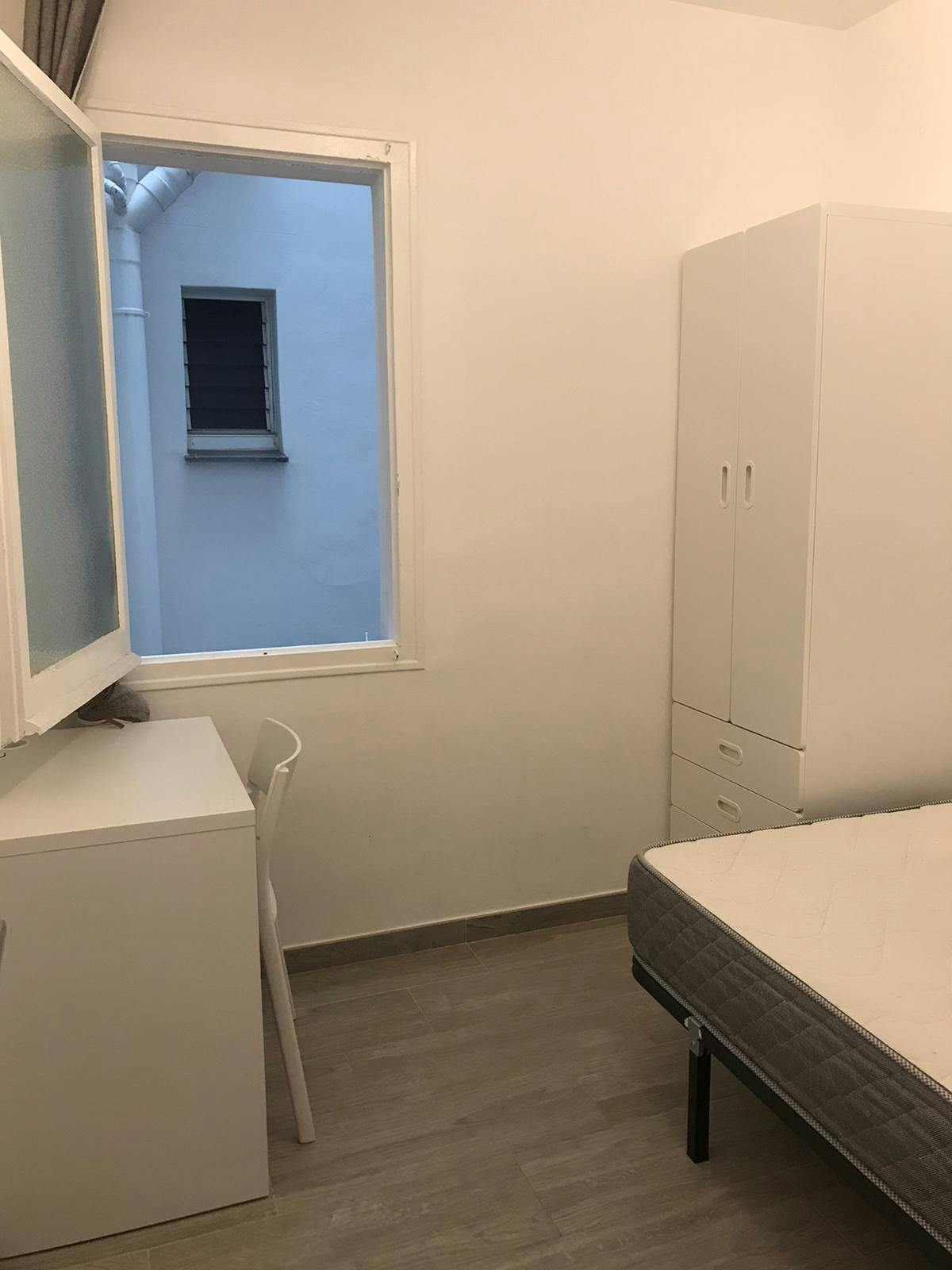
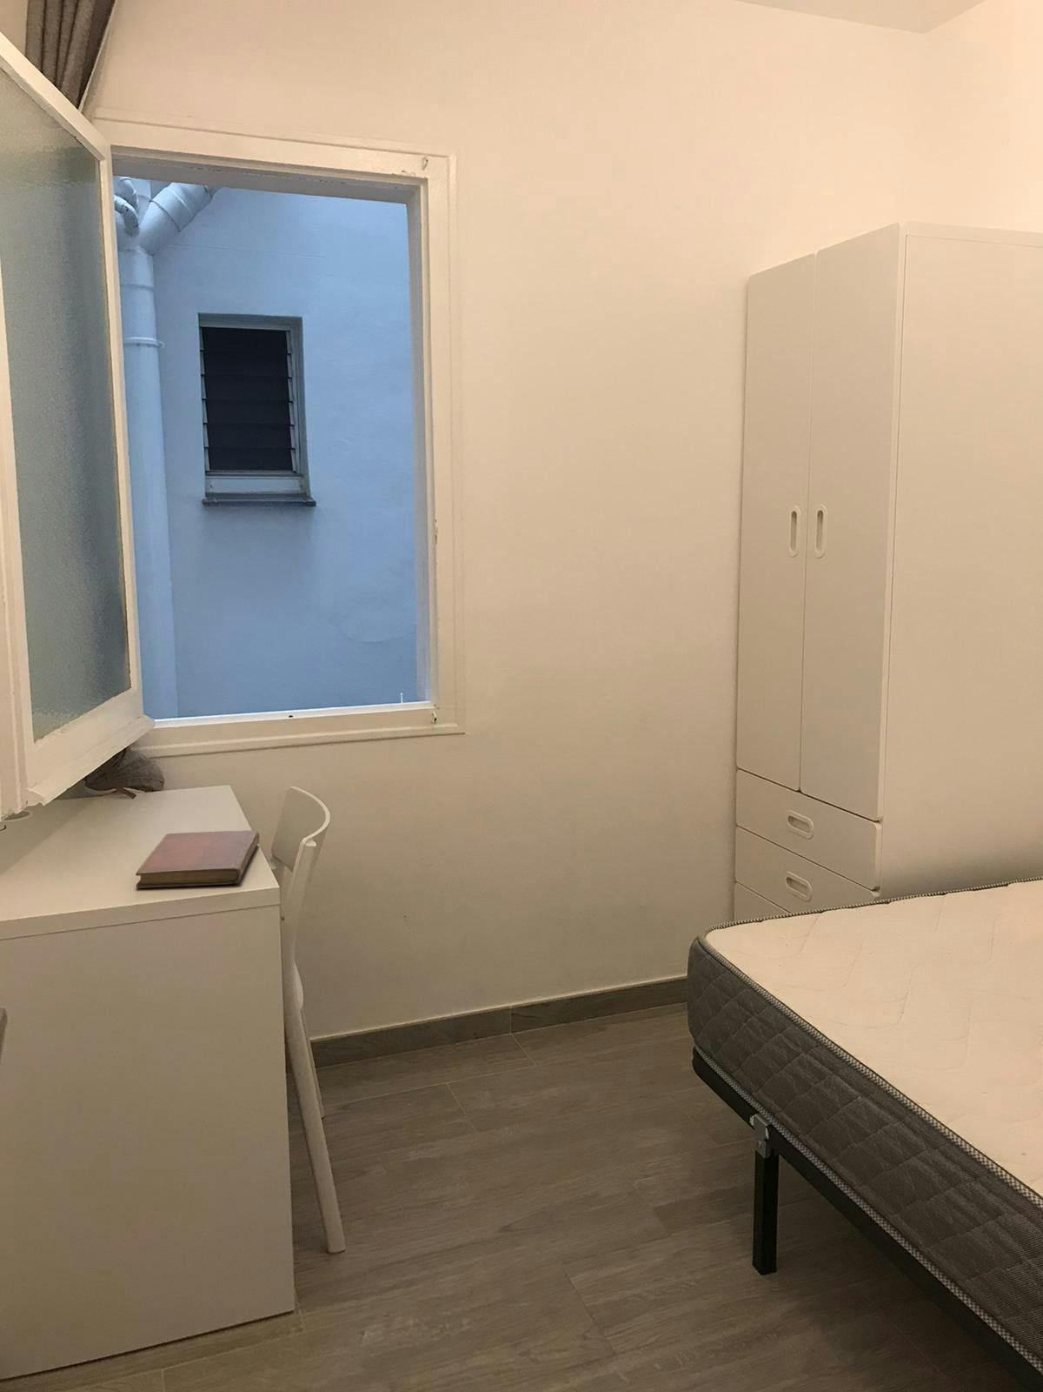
+ notebook [135,830,260,889]
